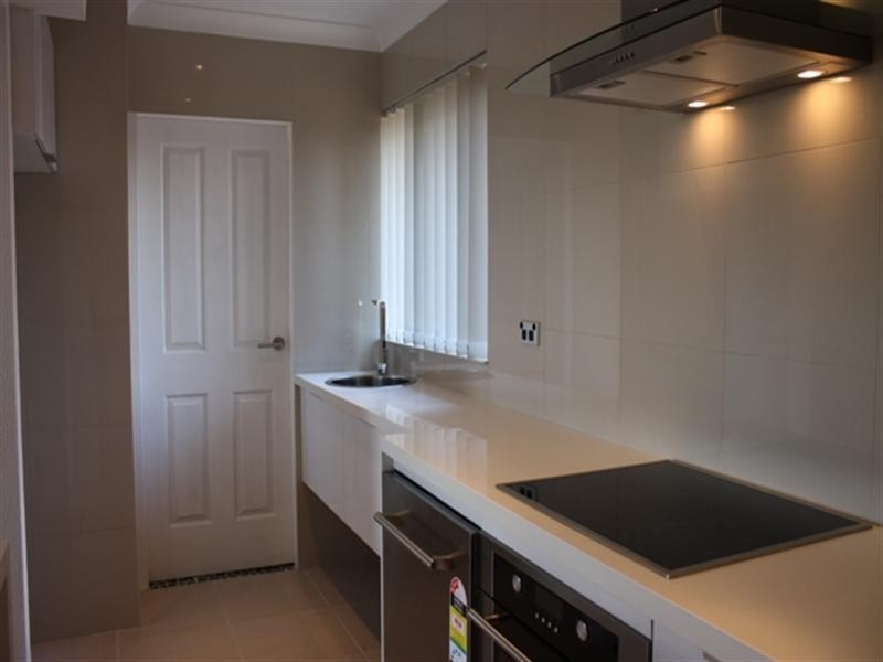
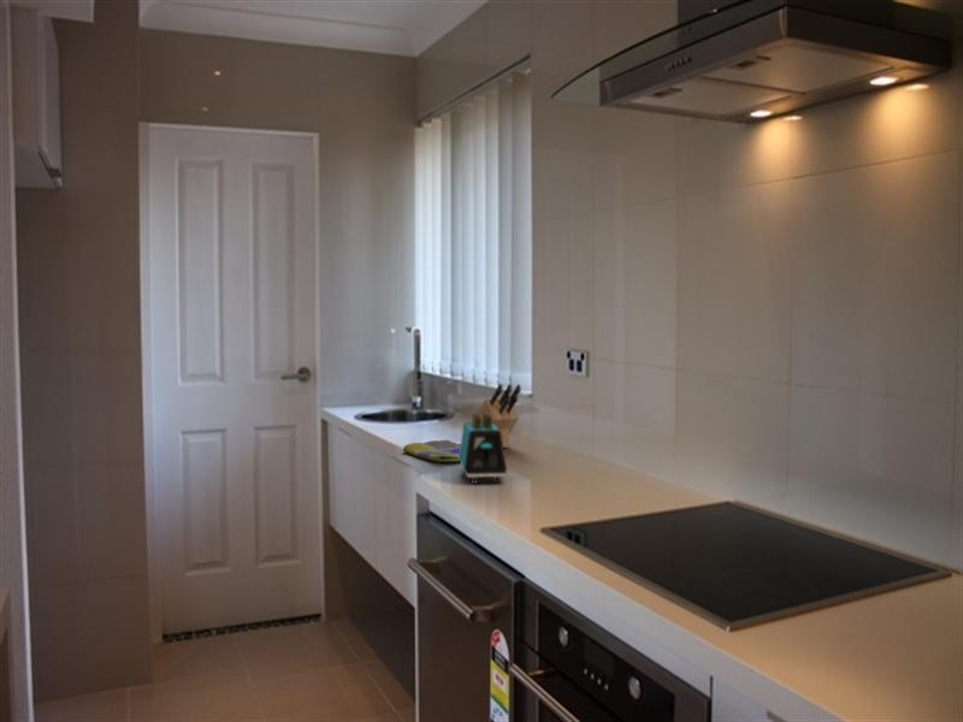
+ dish towel [402,438,461,463]
+ knife block [477,383,522,449]
+ toaster [459,413,508,485]
